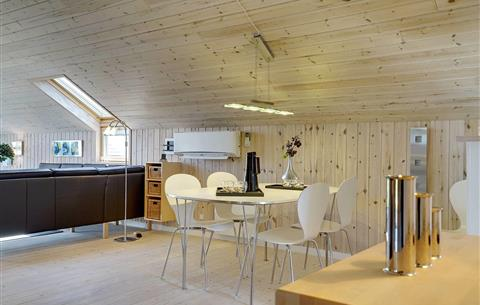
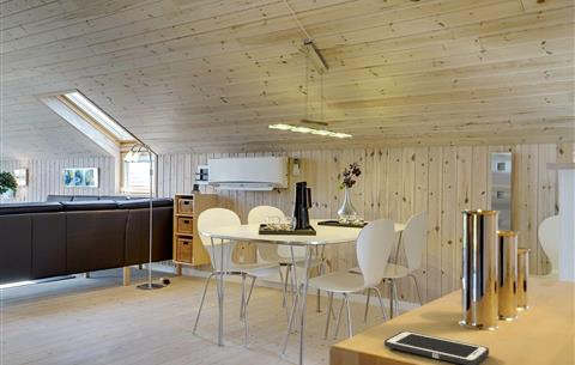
+ cell phone [383,330,490,365]
